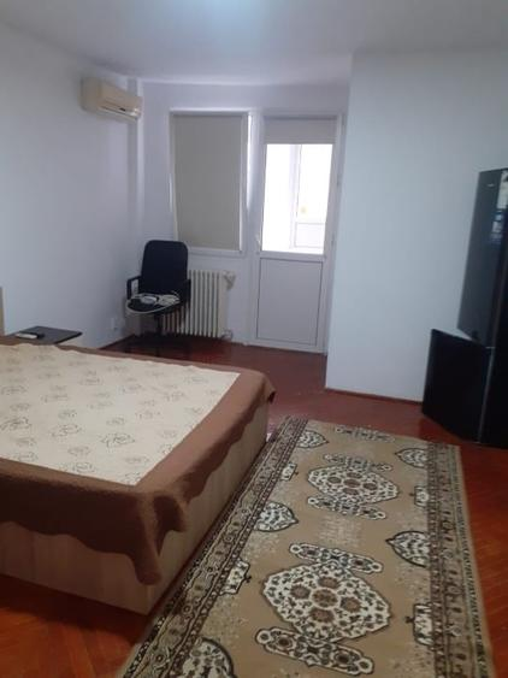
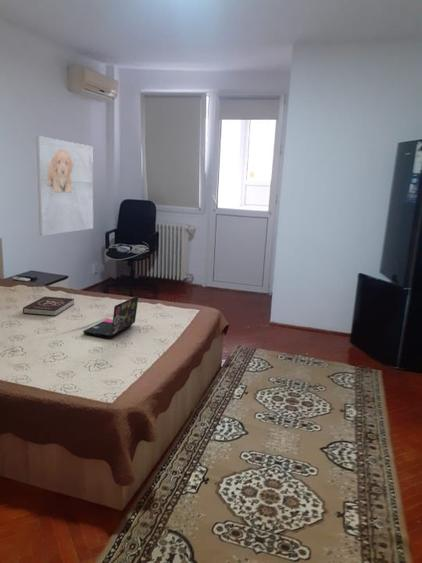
+ laptop [82,295,139,339]
+ book [22,295,75,317]
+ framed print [35,135,94,236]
